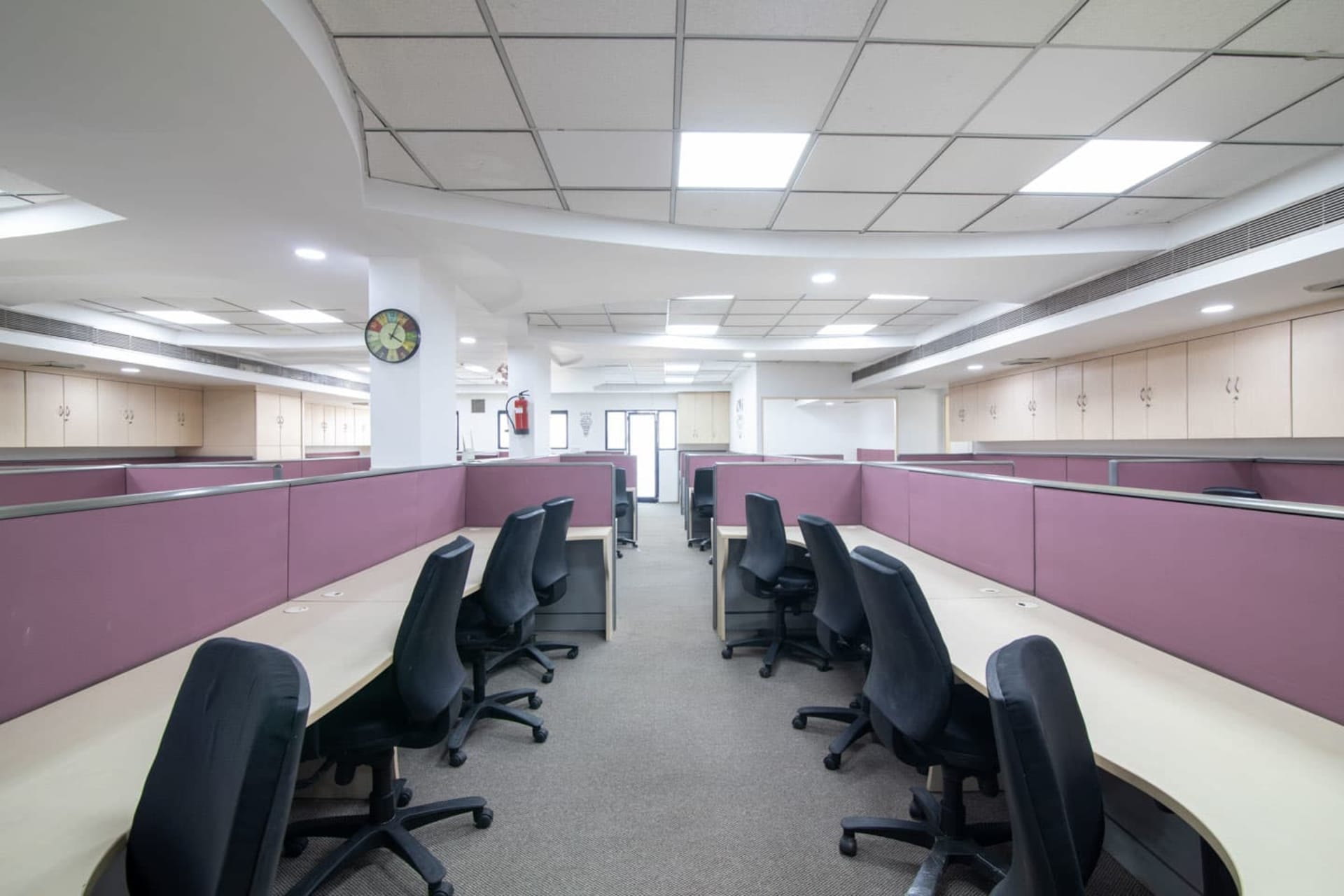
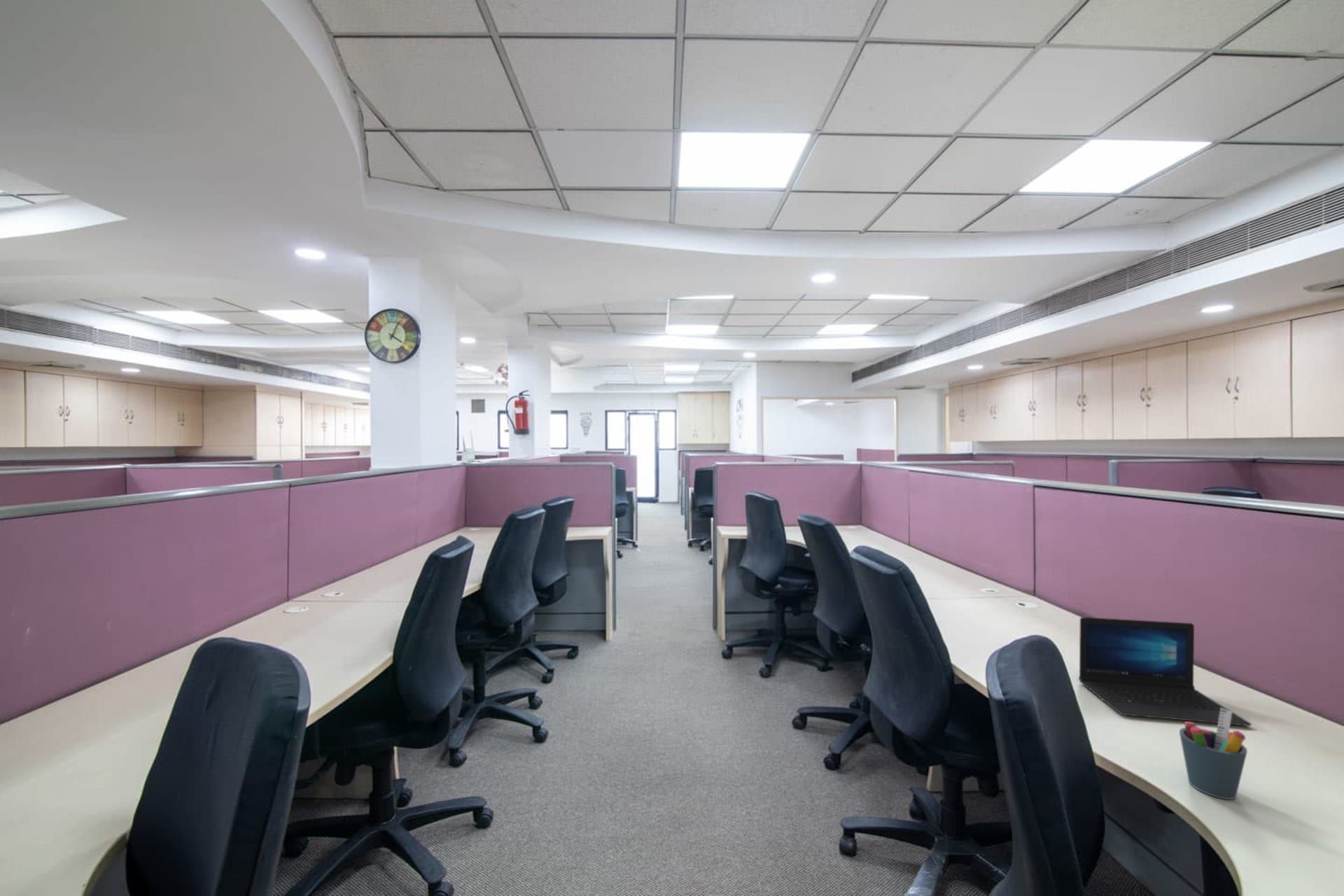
+ pen holder [1179,708,1248,800]
+ laptop [1078,617,1252,727]
